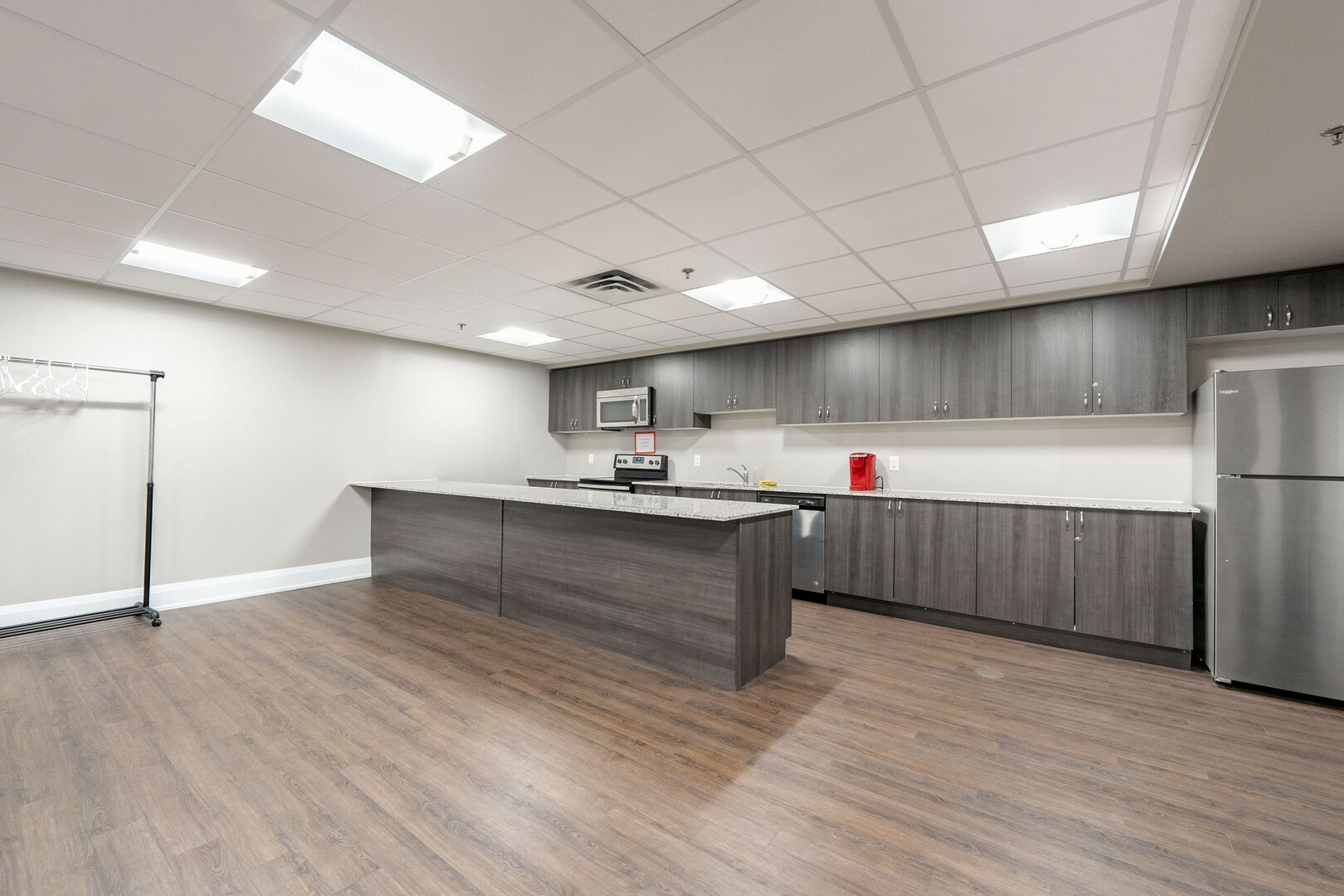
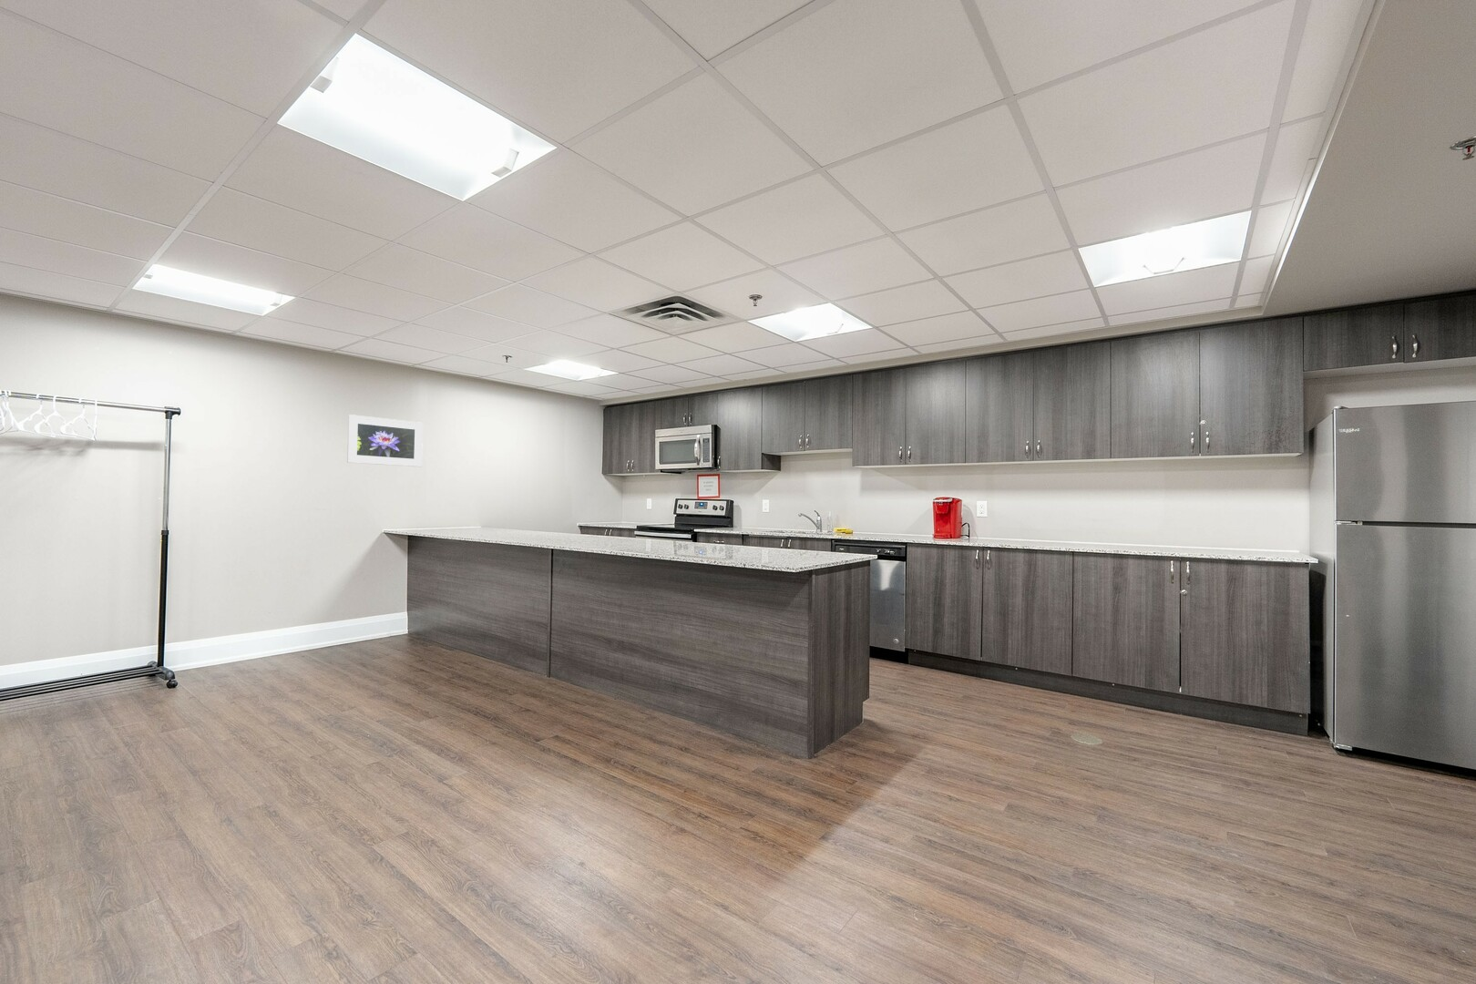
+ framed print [346,414,424,468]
